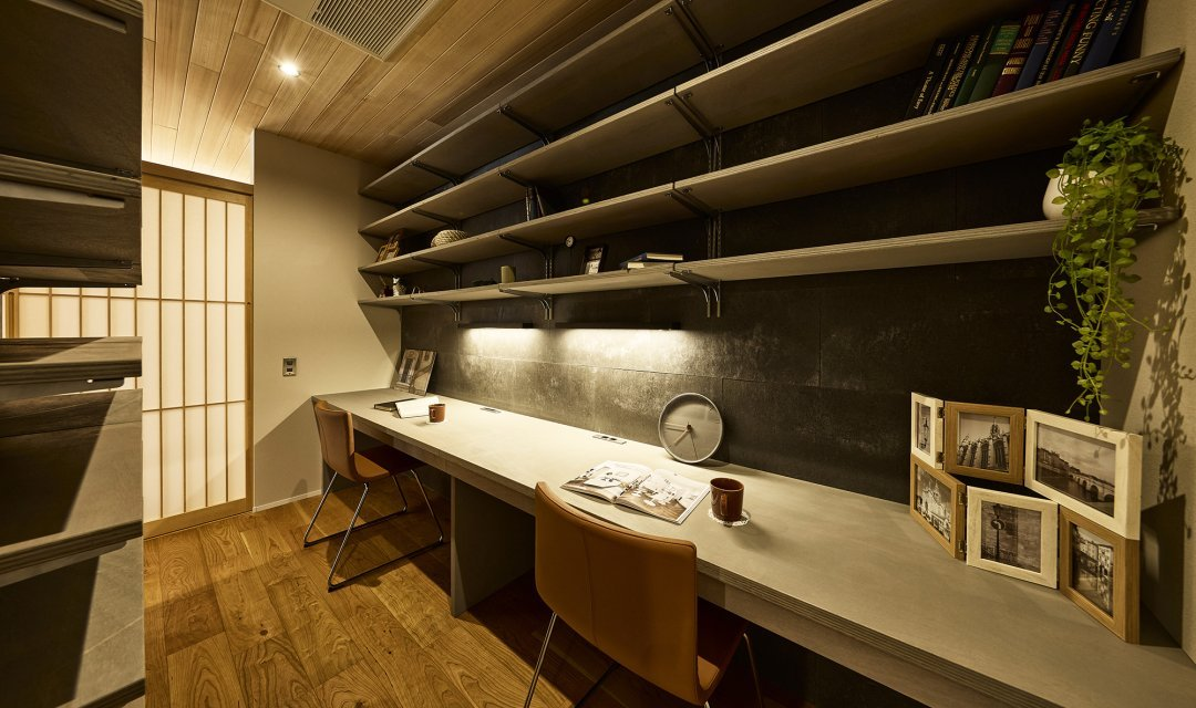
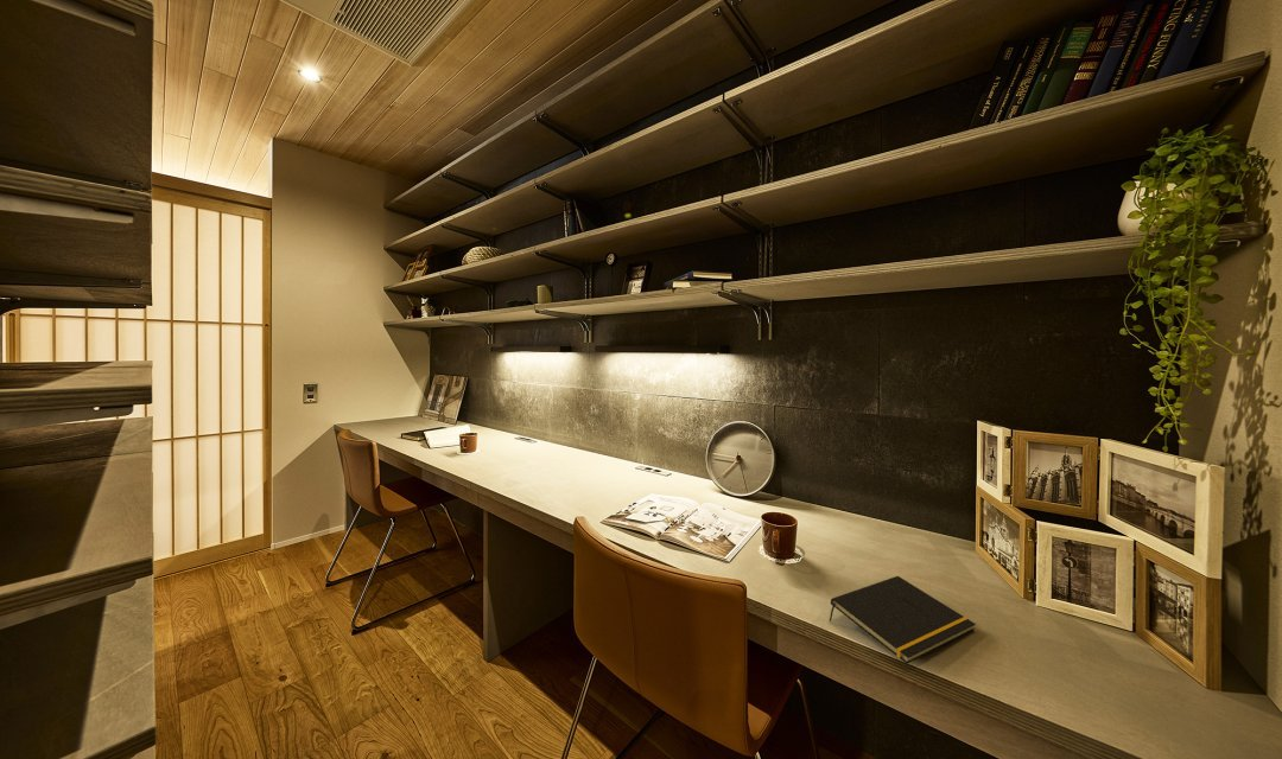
+ notepad [829,575,977,665]
